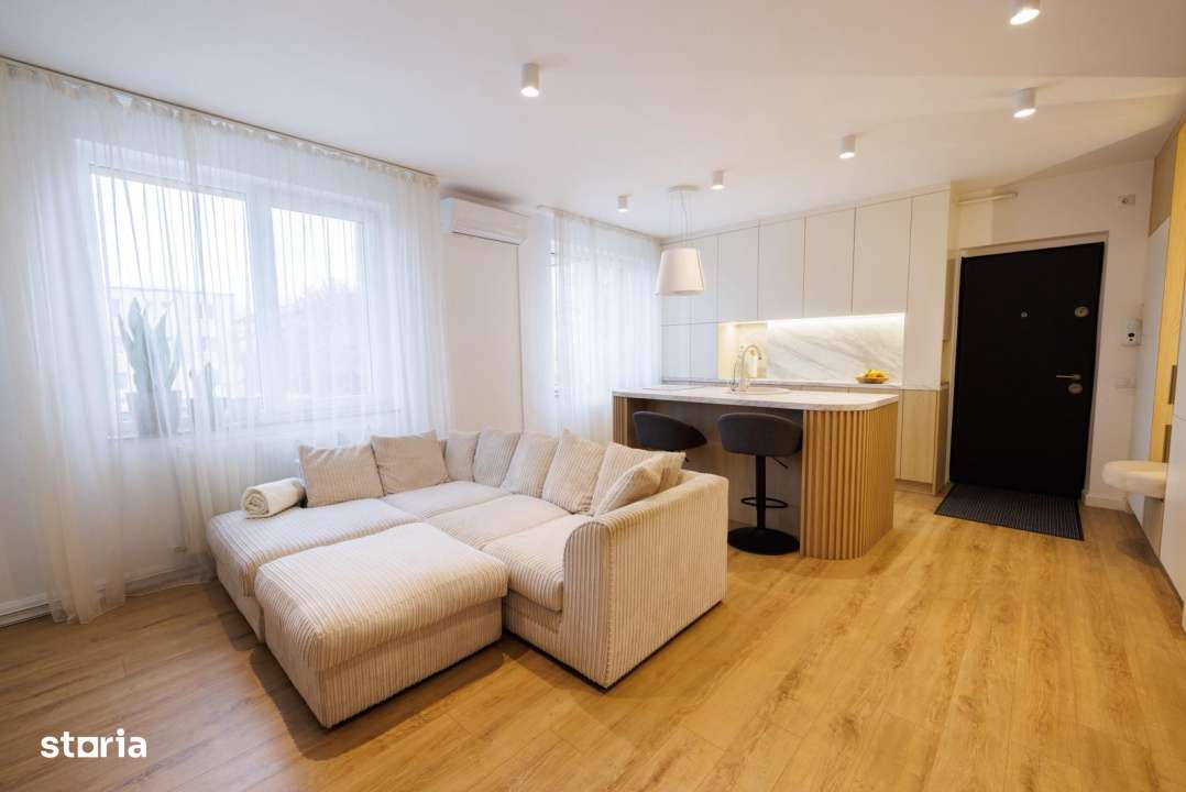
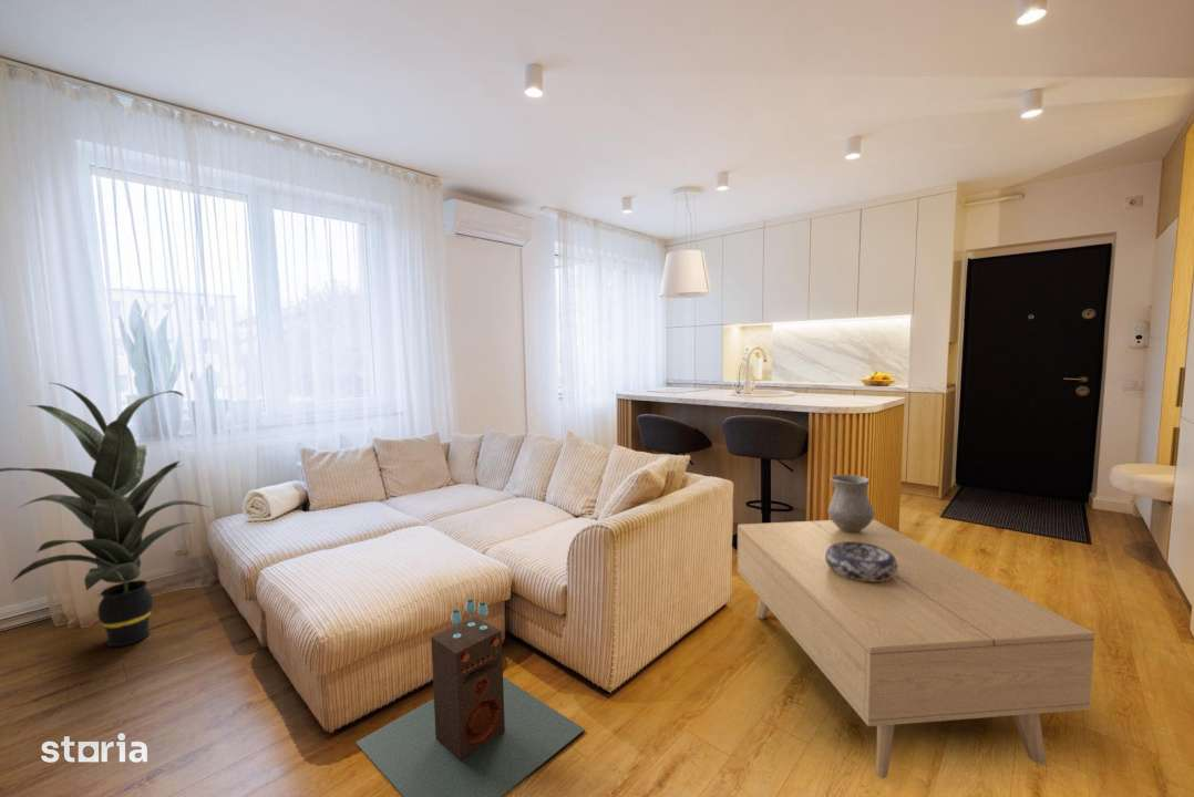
+ decorative bowl [825,541,898,581]
+ vase [826,474,876,532]
+ coffee table [737,518,1095,780]
+ indoor plant [0,382,208,648]
+ speaker [354,599,586,797]
